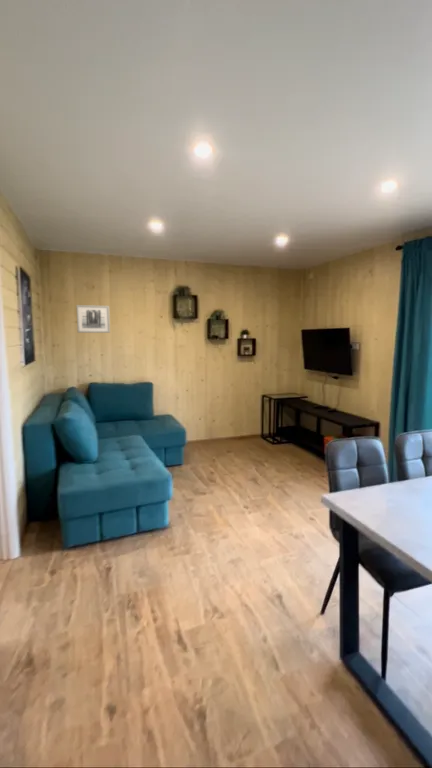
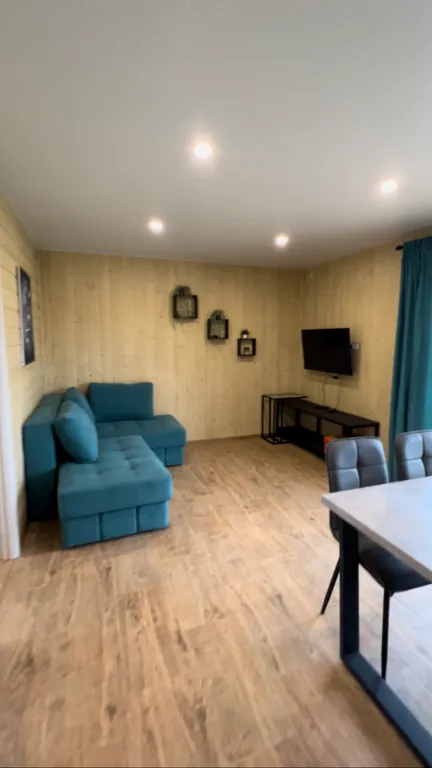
- wall art [75,304,111,334]
